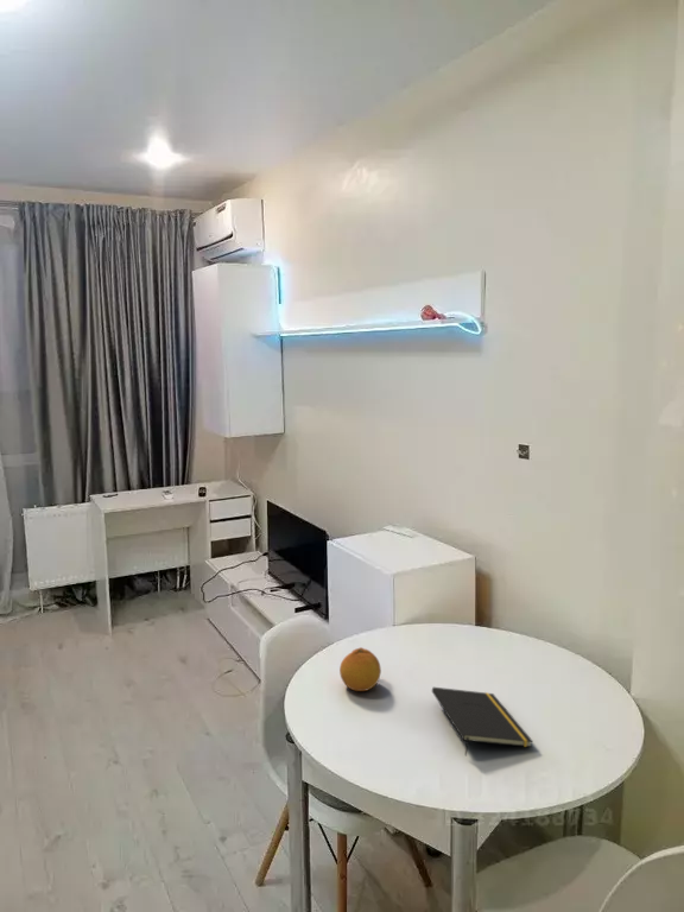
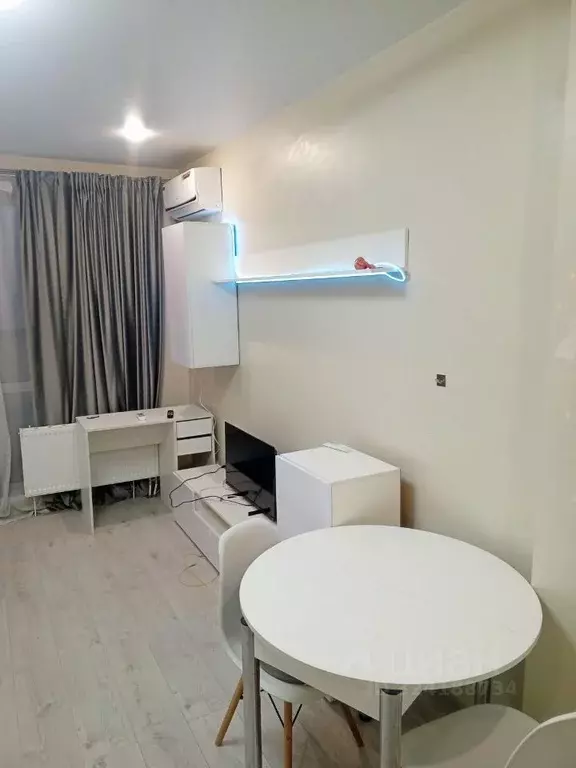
- fruit [338,646,382,692]
- notepad [431,686,534,756]
